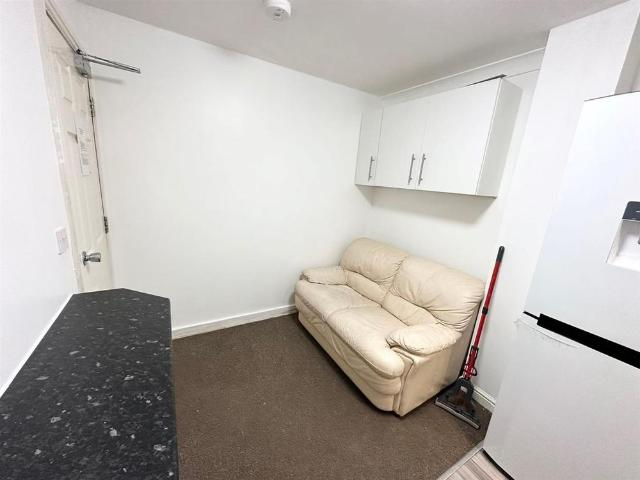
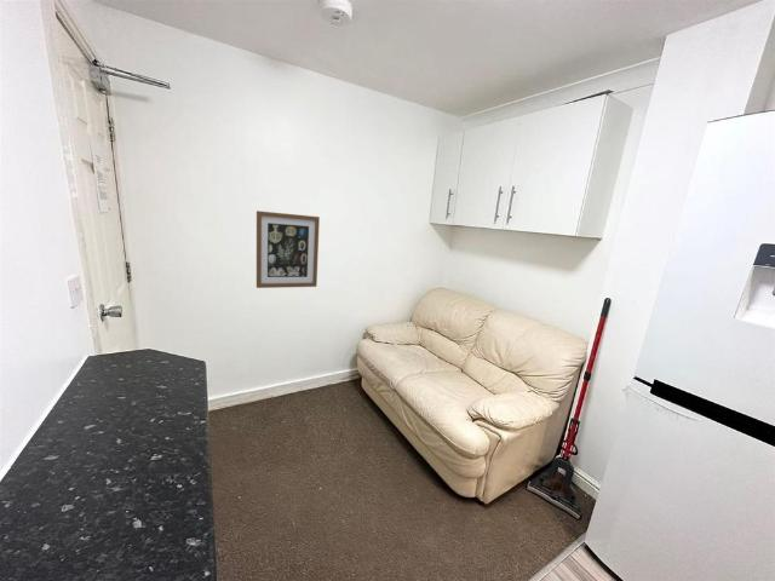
+ wall art [256,209,321,289]
